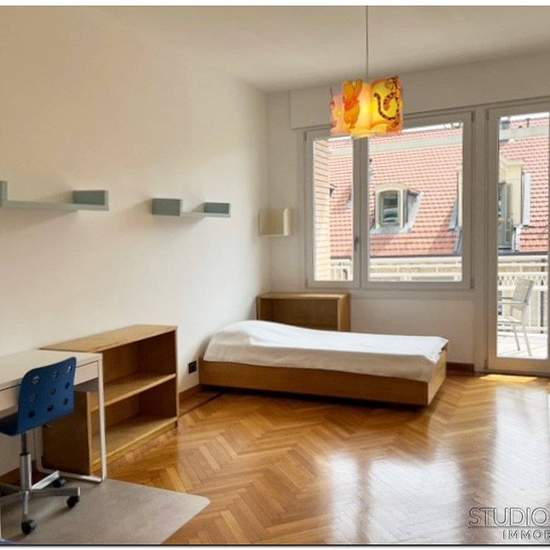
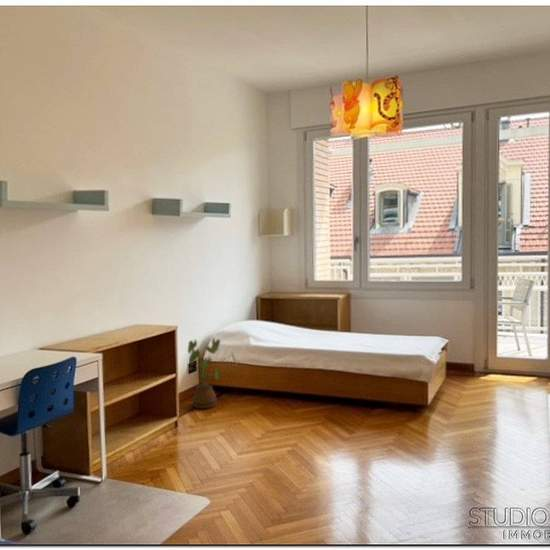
+ house plant [186,337,238,410]
